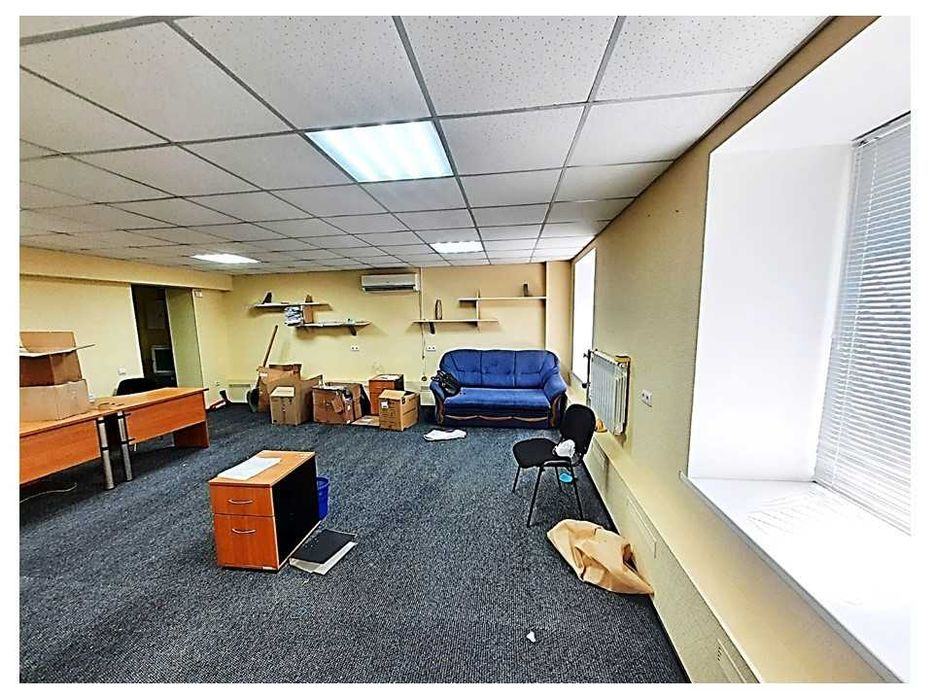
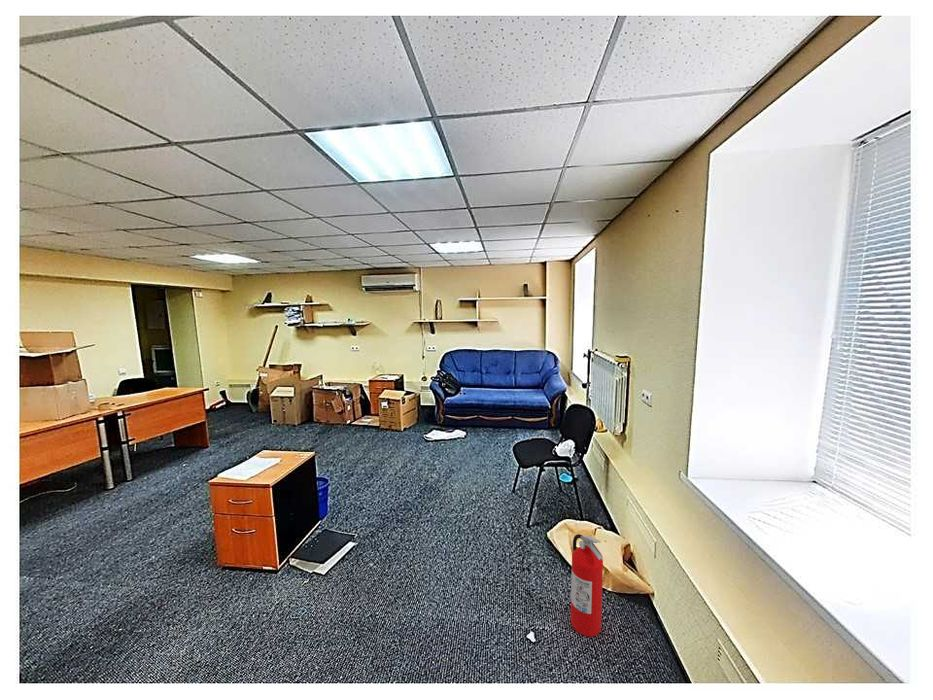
+ fire extinguisher [570,533,604,637]
